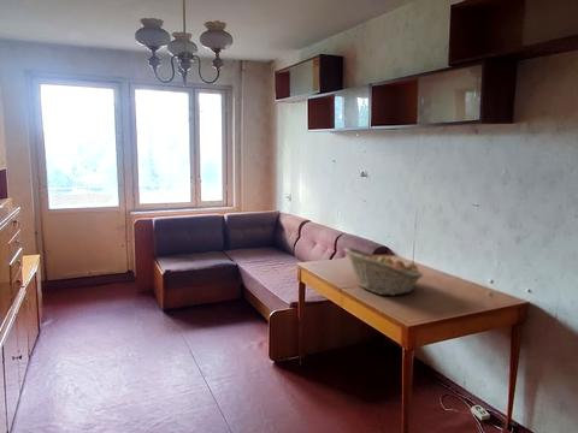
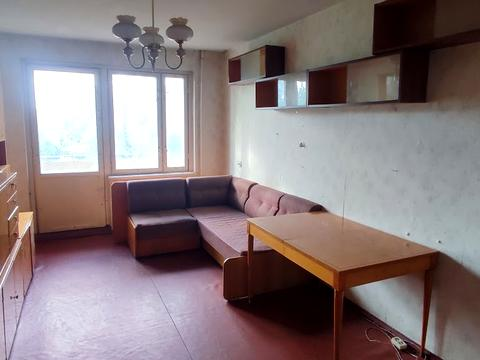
- fruit basket [343,247,424,297]
